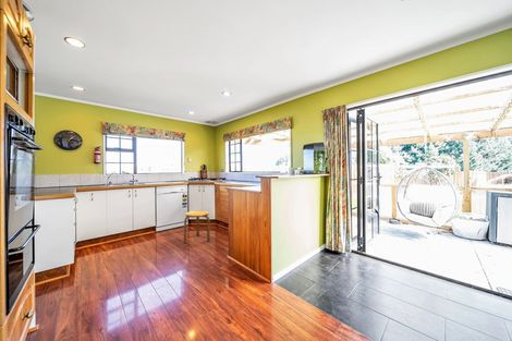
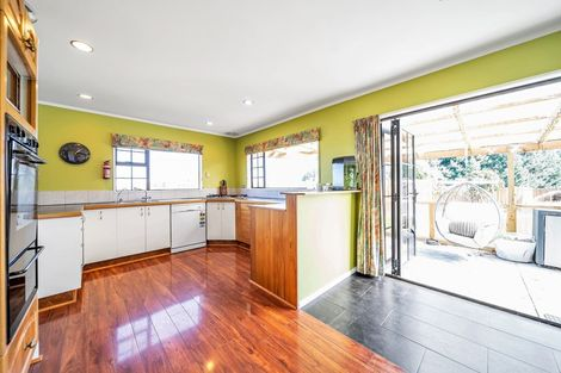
- stool [183,210,211,244]
